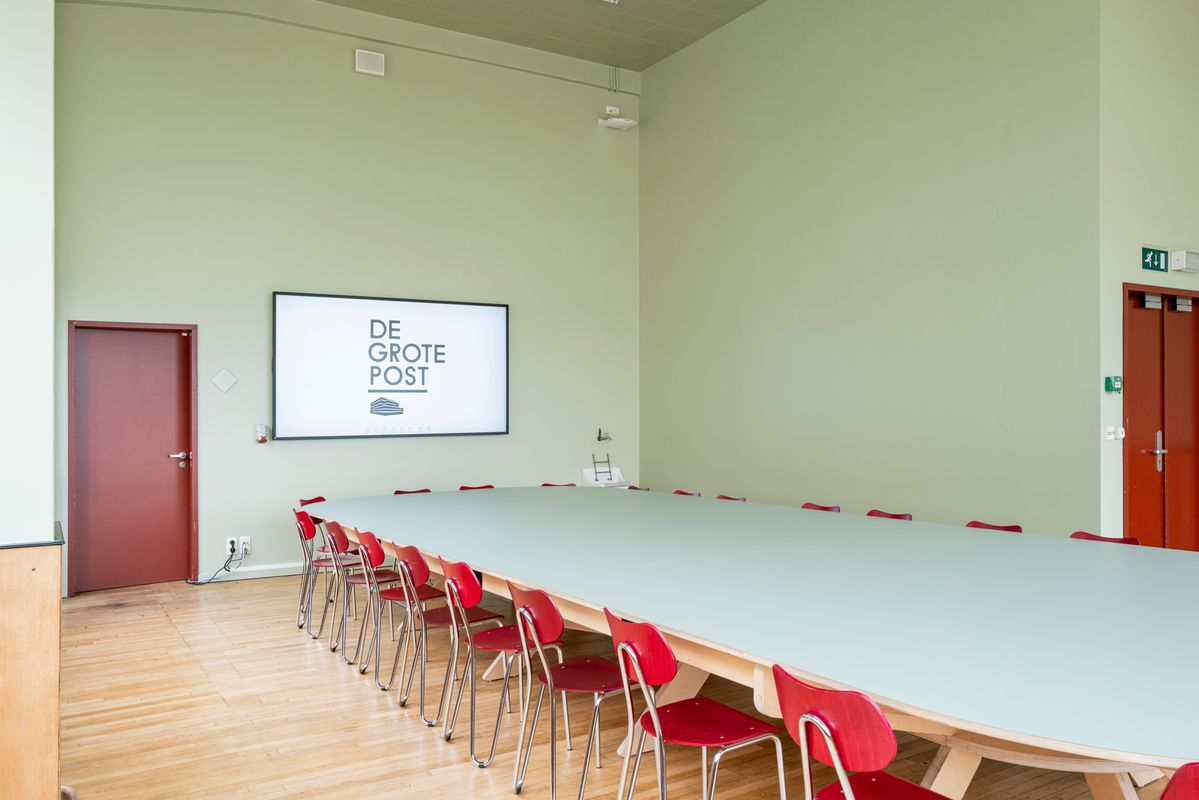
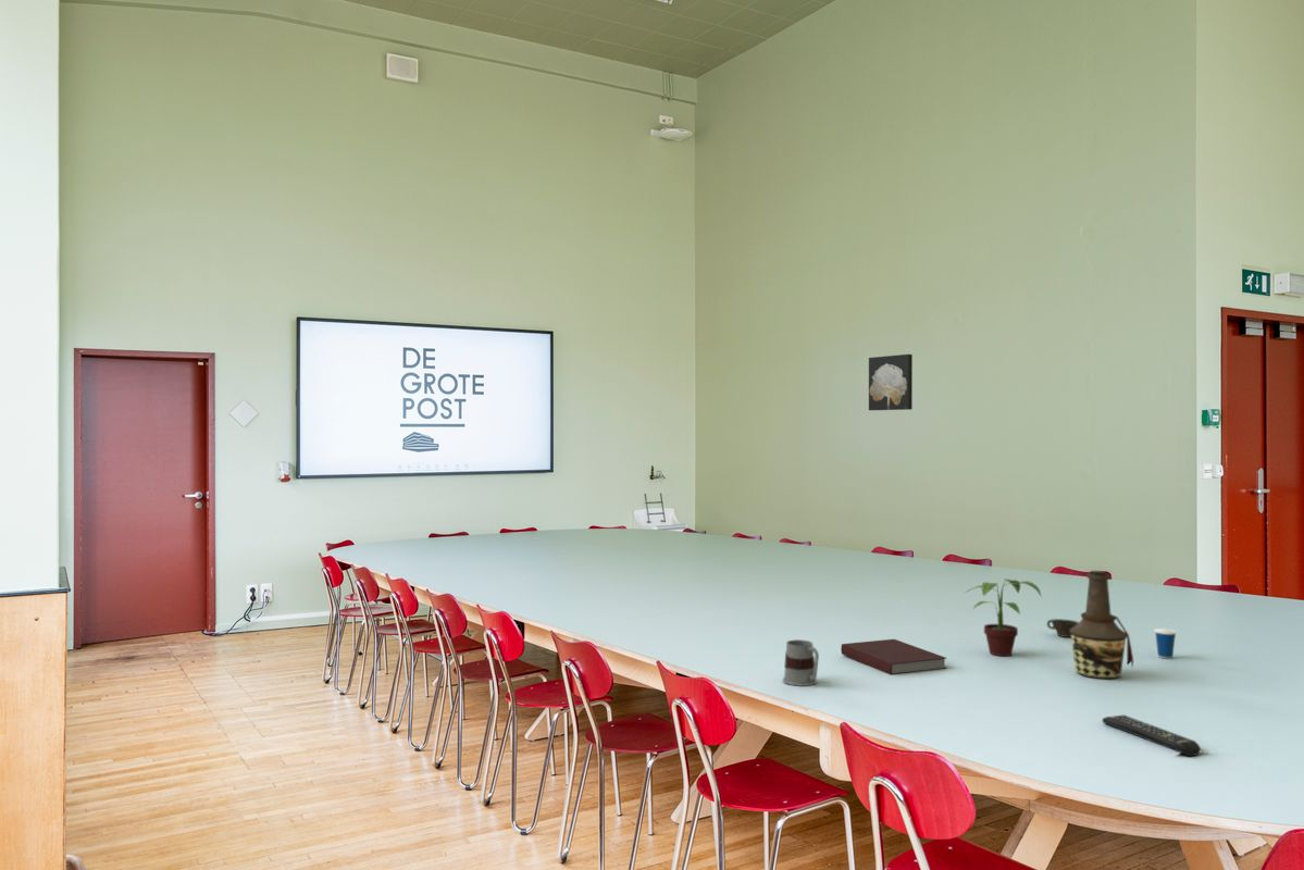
+ cup [1046,618,1080,638]
+ notebook [840,638,947,676]
+ wall art [868,353,914,411]
+ remote control [1101,713,1202,757]
+ potted plant [964,579,1043,657]
+ cup [1153,617,1178,659]
+ bottle [1070,570,1134,680]
+ mug [782,638,820,687]
